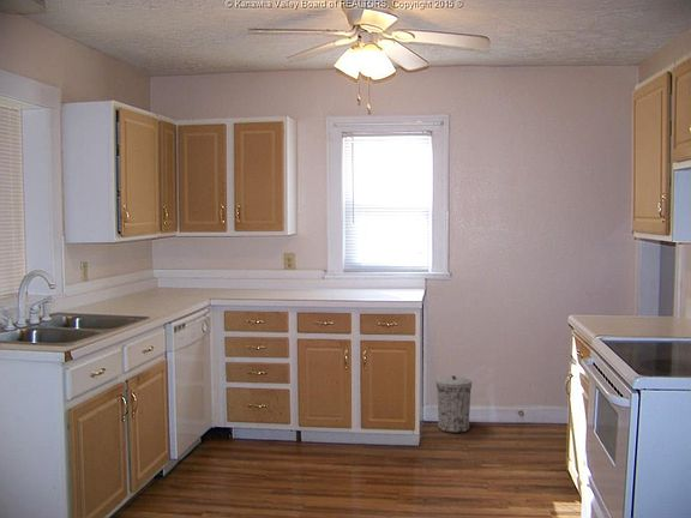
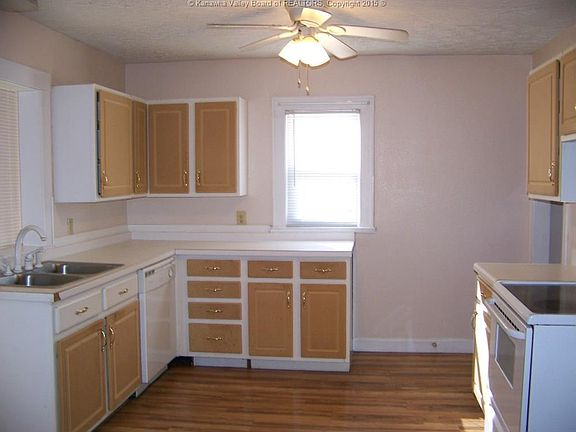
- trash can [435,374,473,434]
